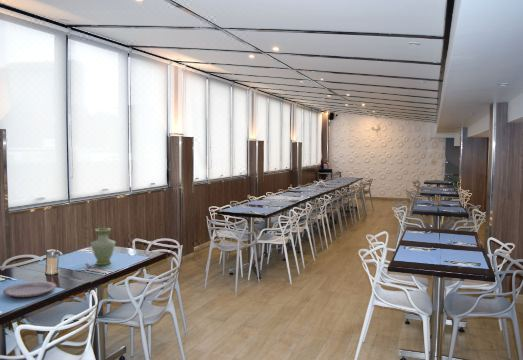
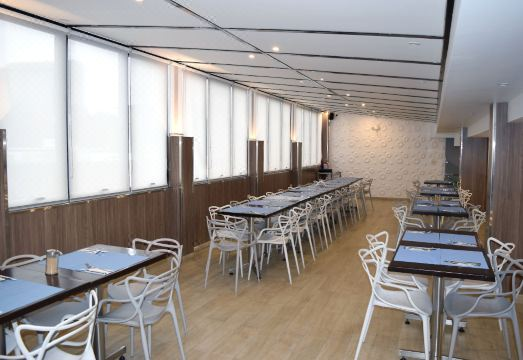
- plate [2,280,58,298]
- vase [90,227,117,266]
